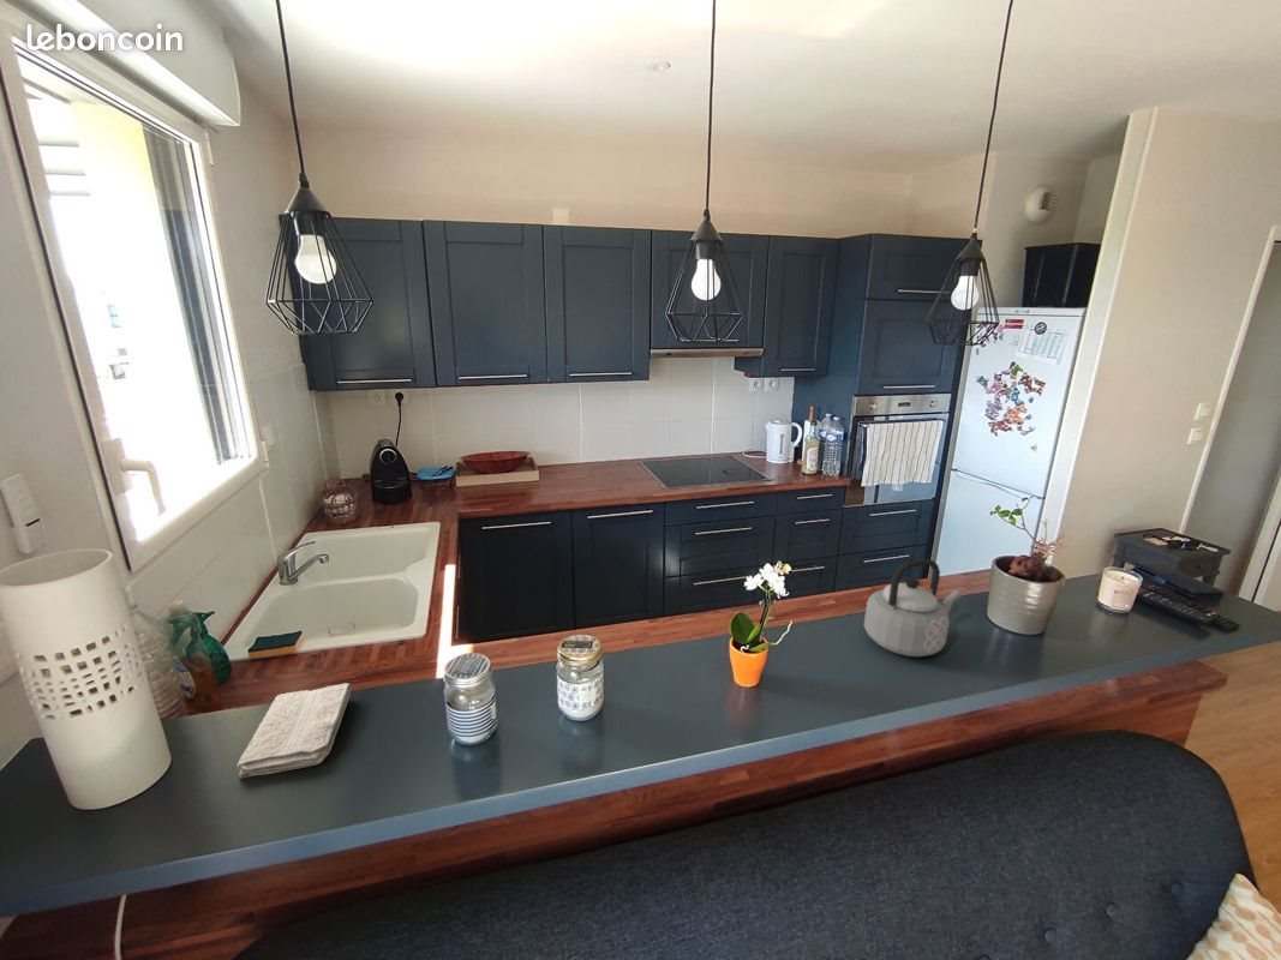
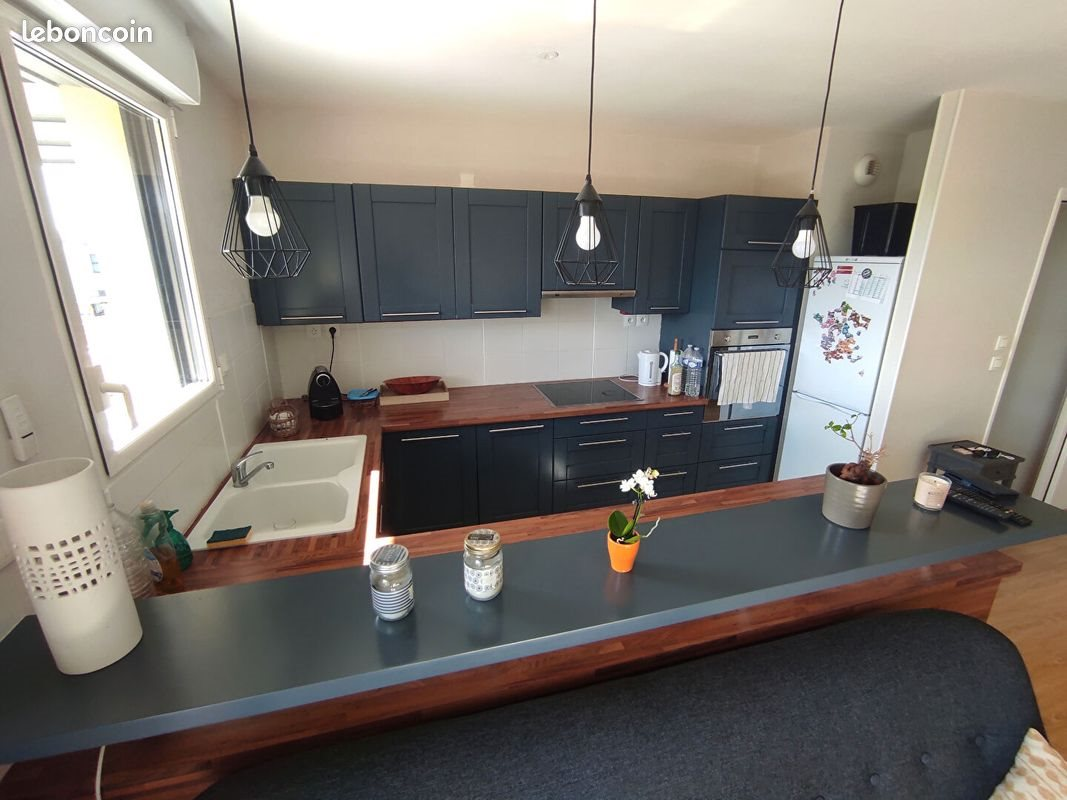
- teapot [863,558,962,658]
- washcloth [235,682,352,779]
